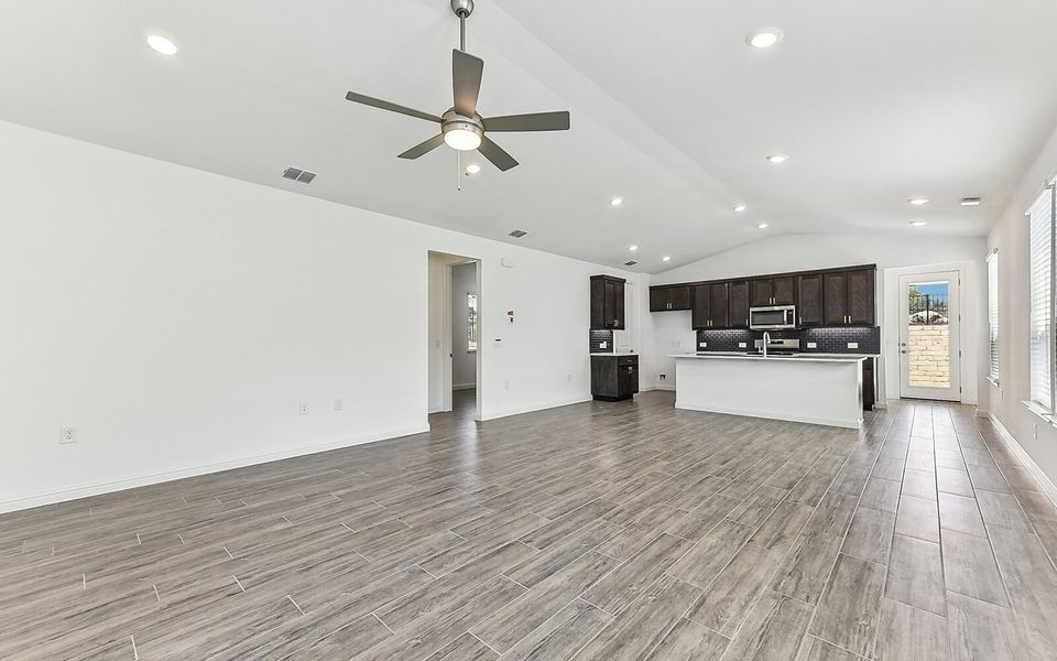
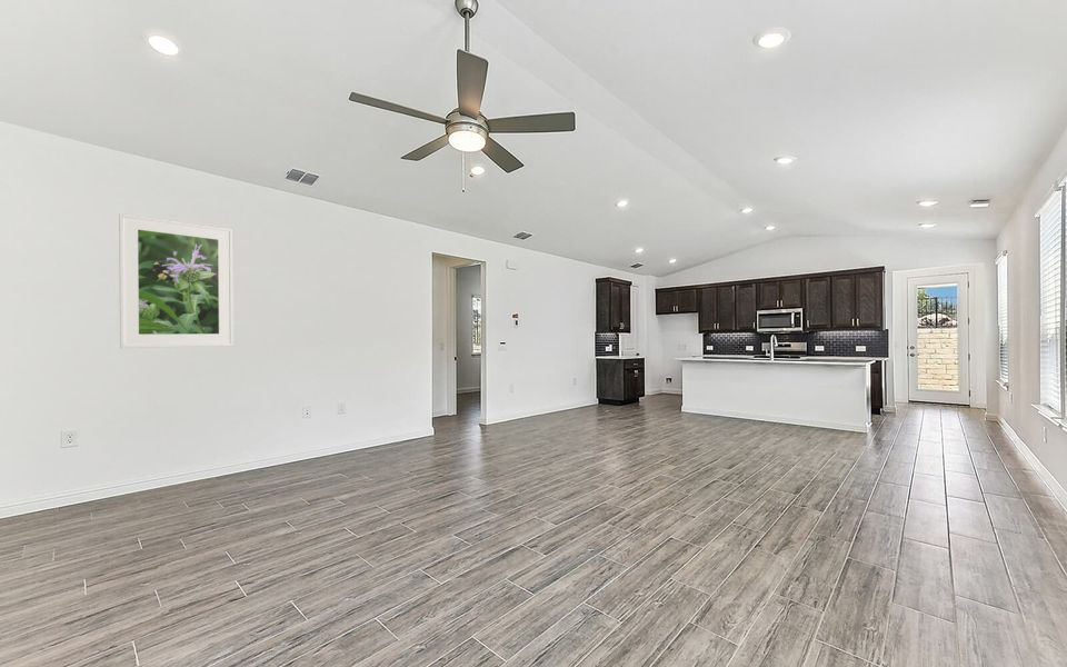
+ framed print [118,212,235,349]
